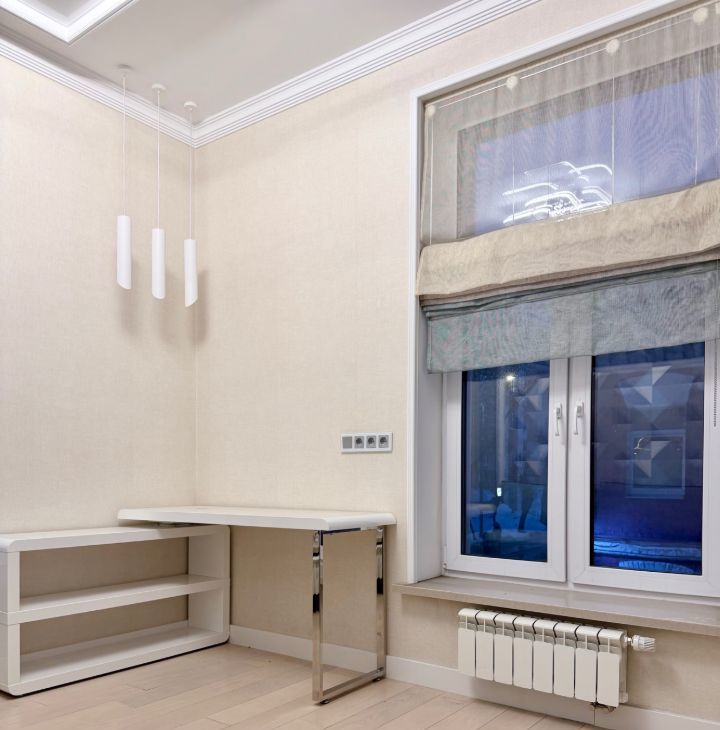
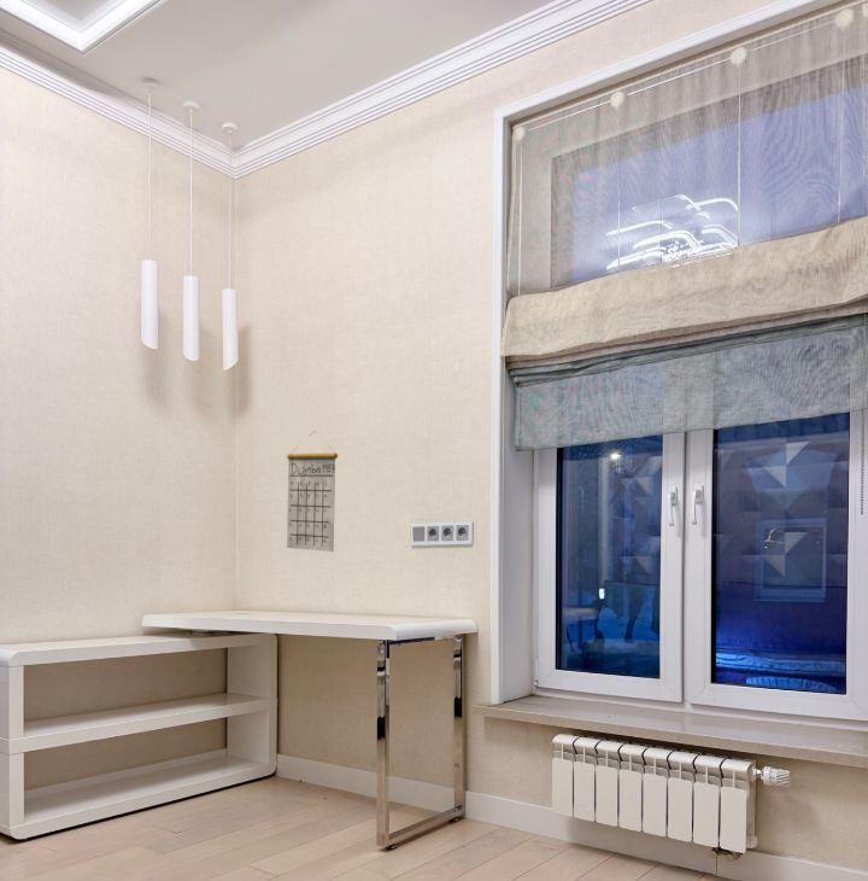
+ calendar [286,430,339,553]
